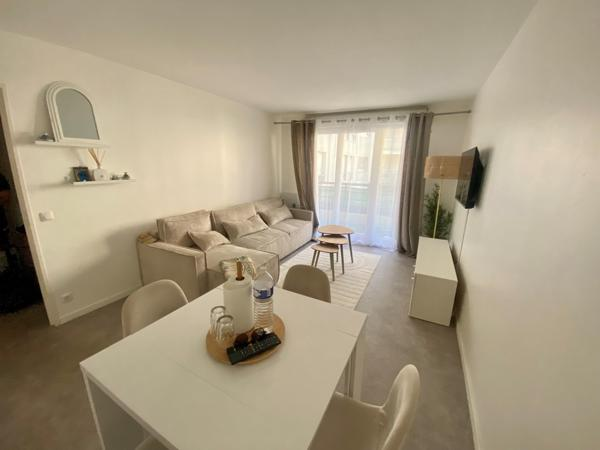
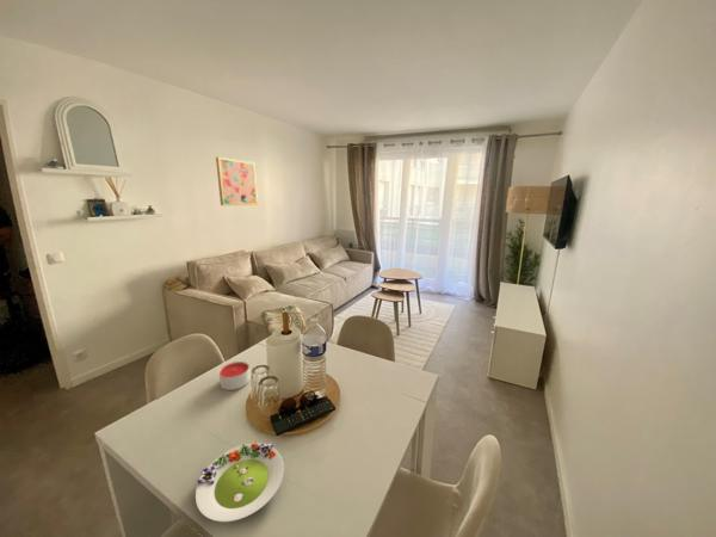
+ candle [218,360,252,391]
+ wall art [215,156,259,206]
+ salad plate [195,442,285,523]
